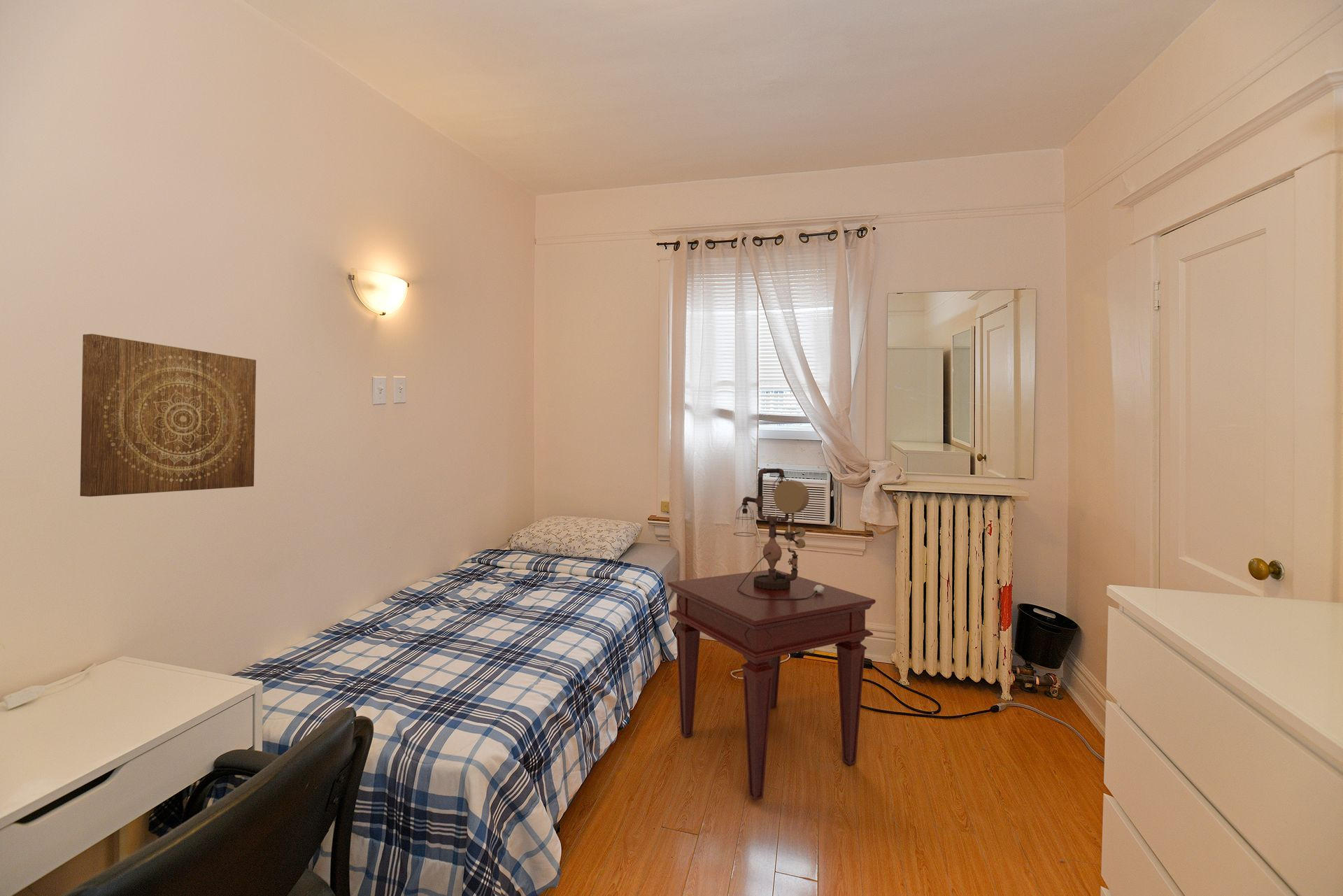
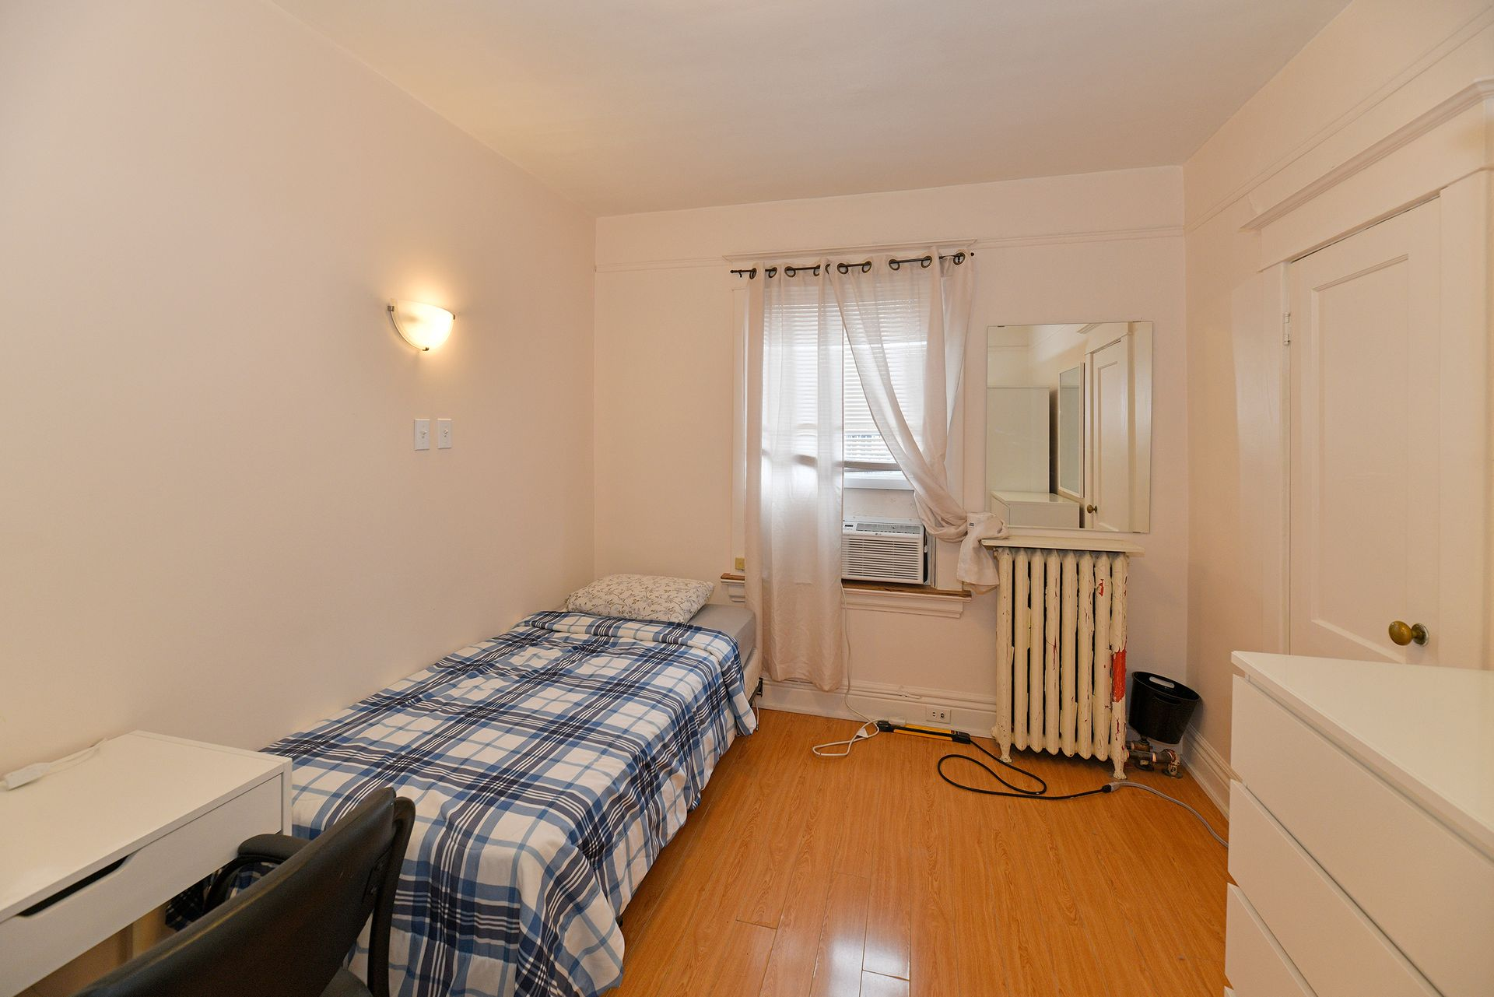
- table lamp [733,467,824,600]
- side table [667,569,876,802]
- wall art [80,333,257,497]
